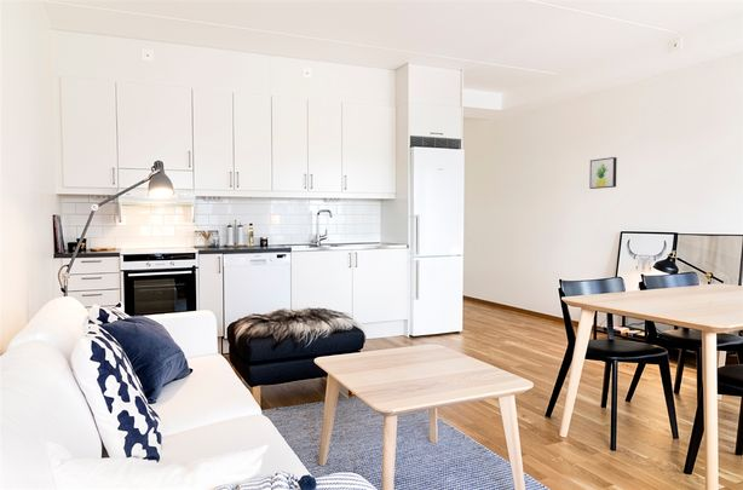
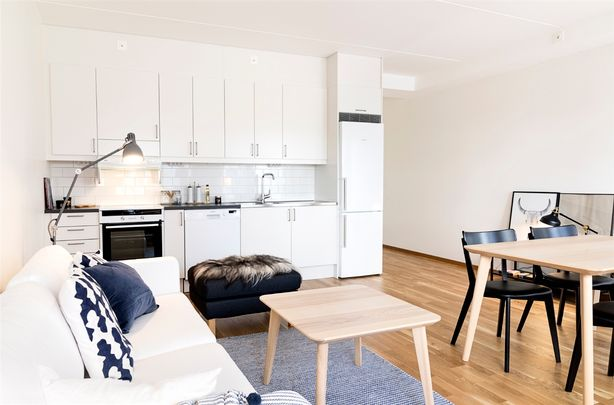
- wall art [588,156,618,190]
